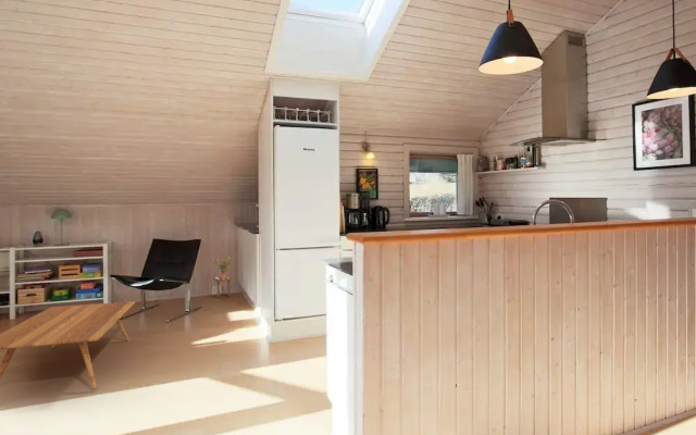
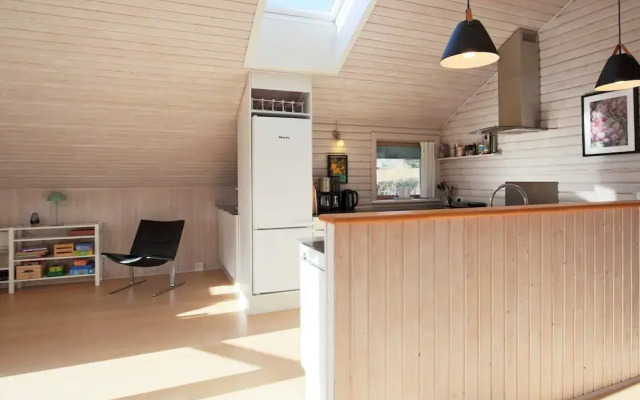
- side table [211,256,236,299]
- coffee table [0,300,136,390]
